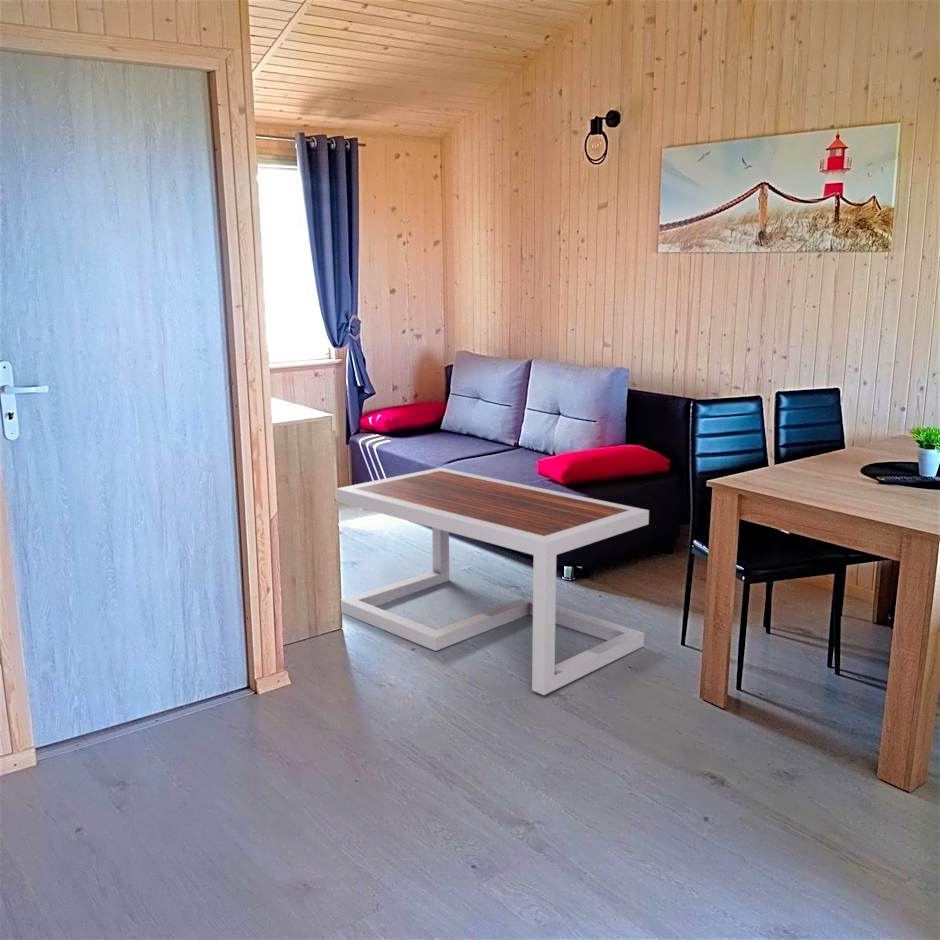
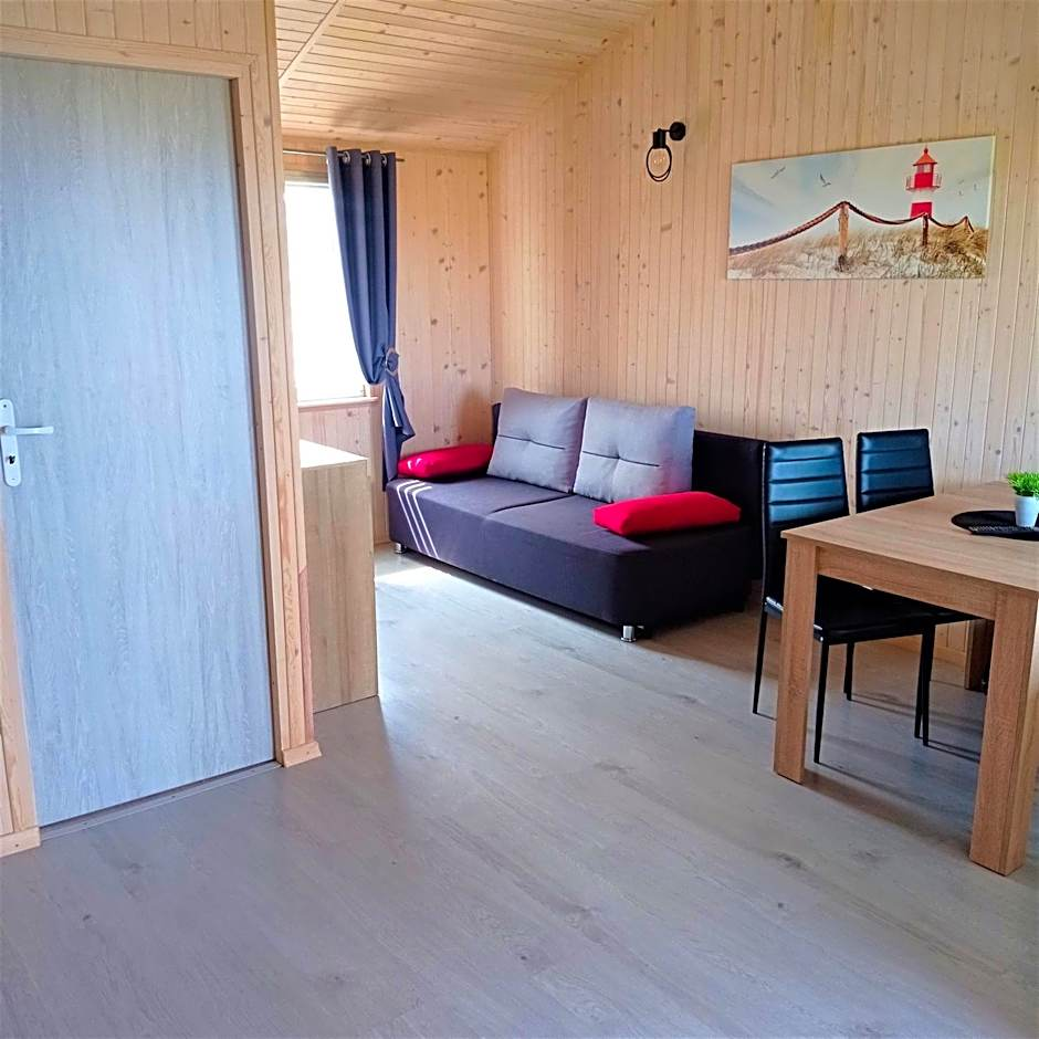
- coffee table [336,467,650,696]
